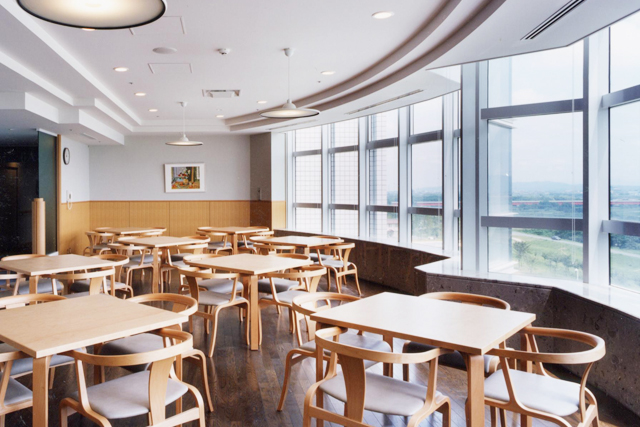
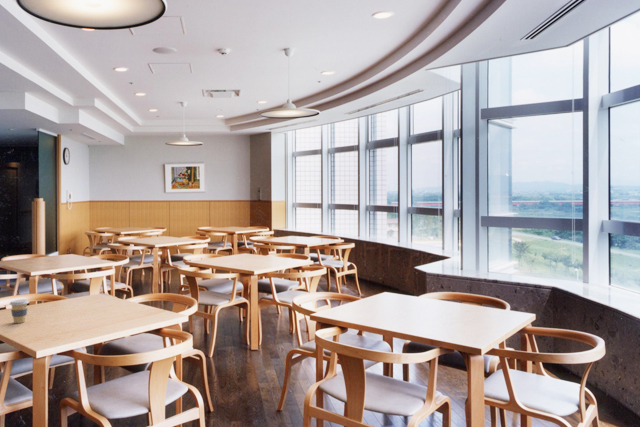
+ coffee cup [9,299,29,324]
